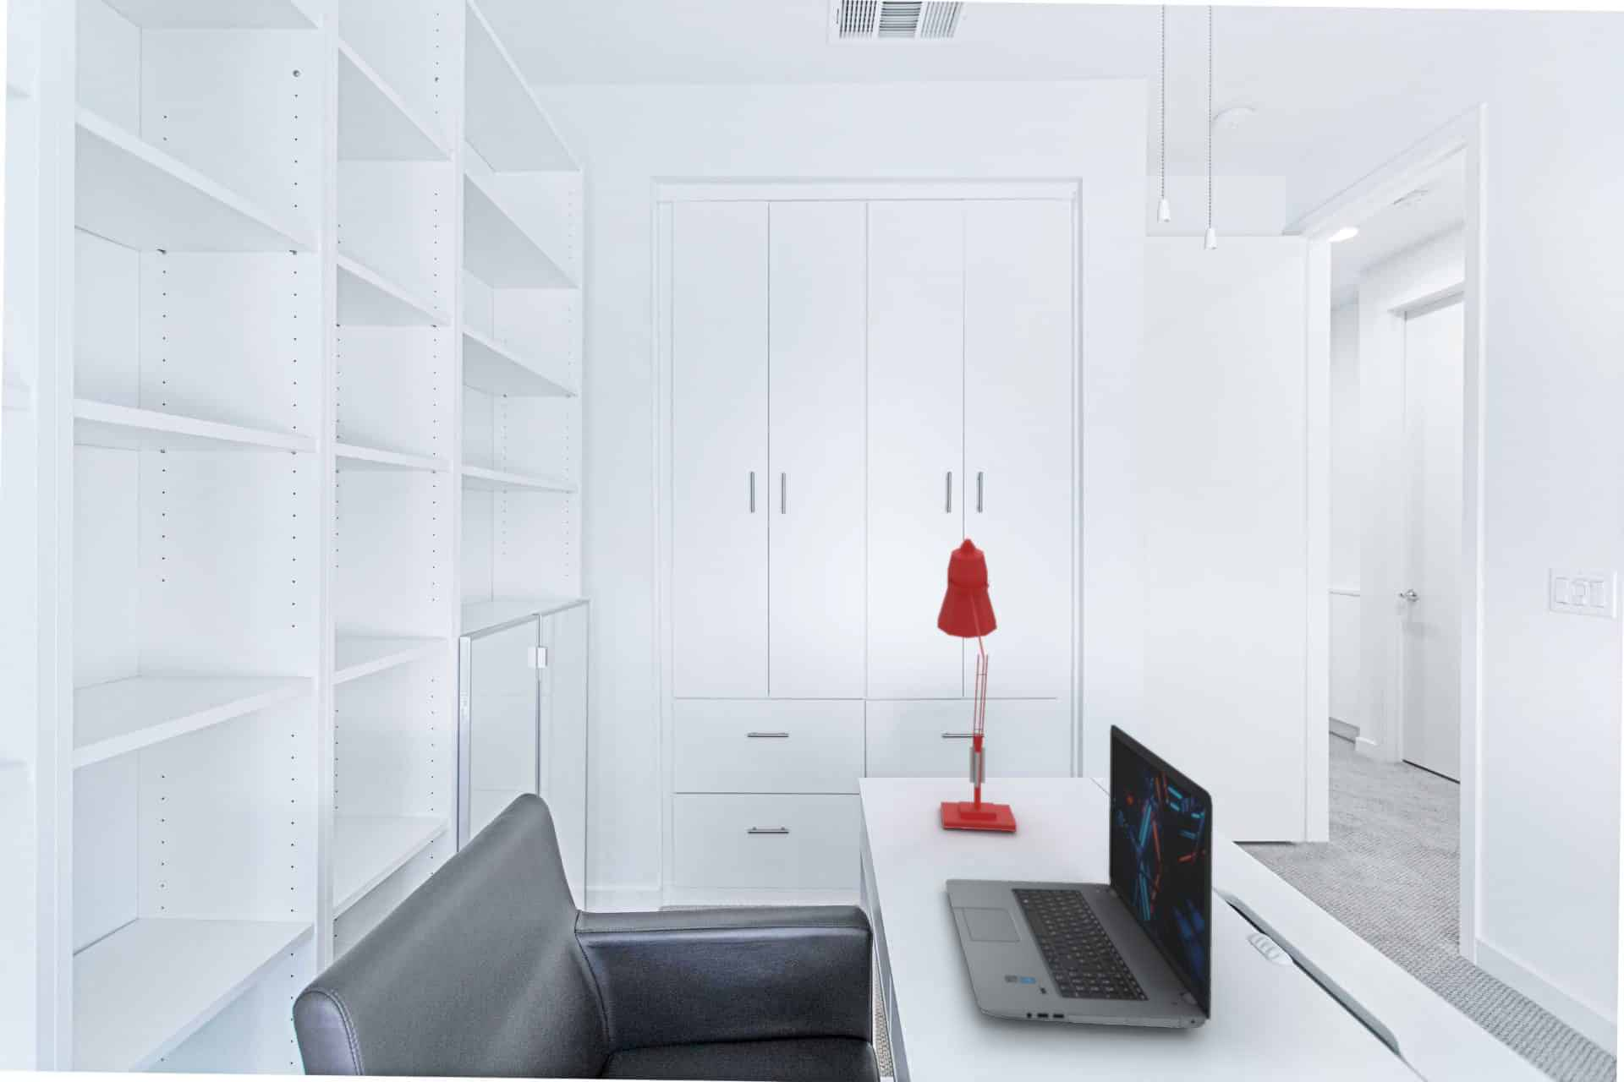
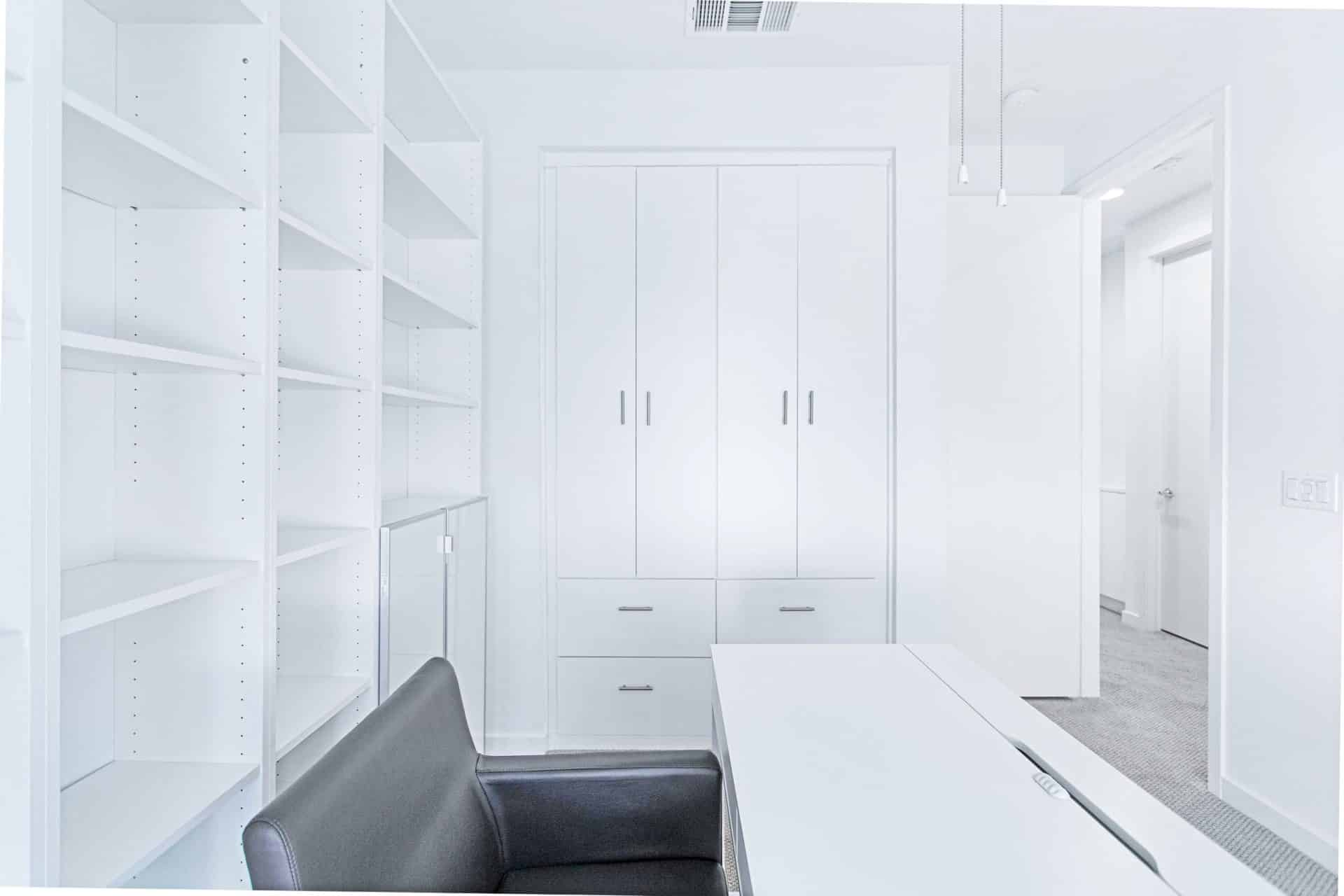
- desk lamp [936,537,1017,832]
- laptop [945,723,1214,1030]
